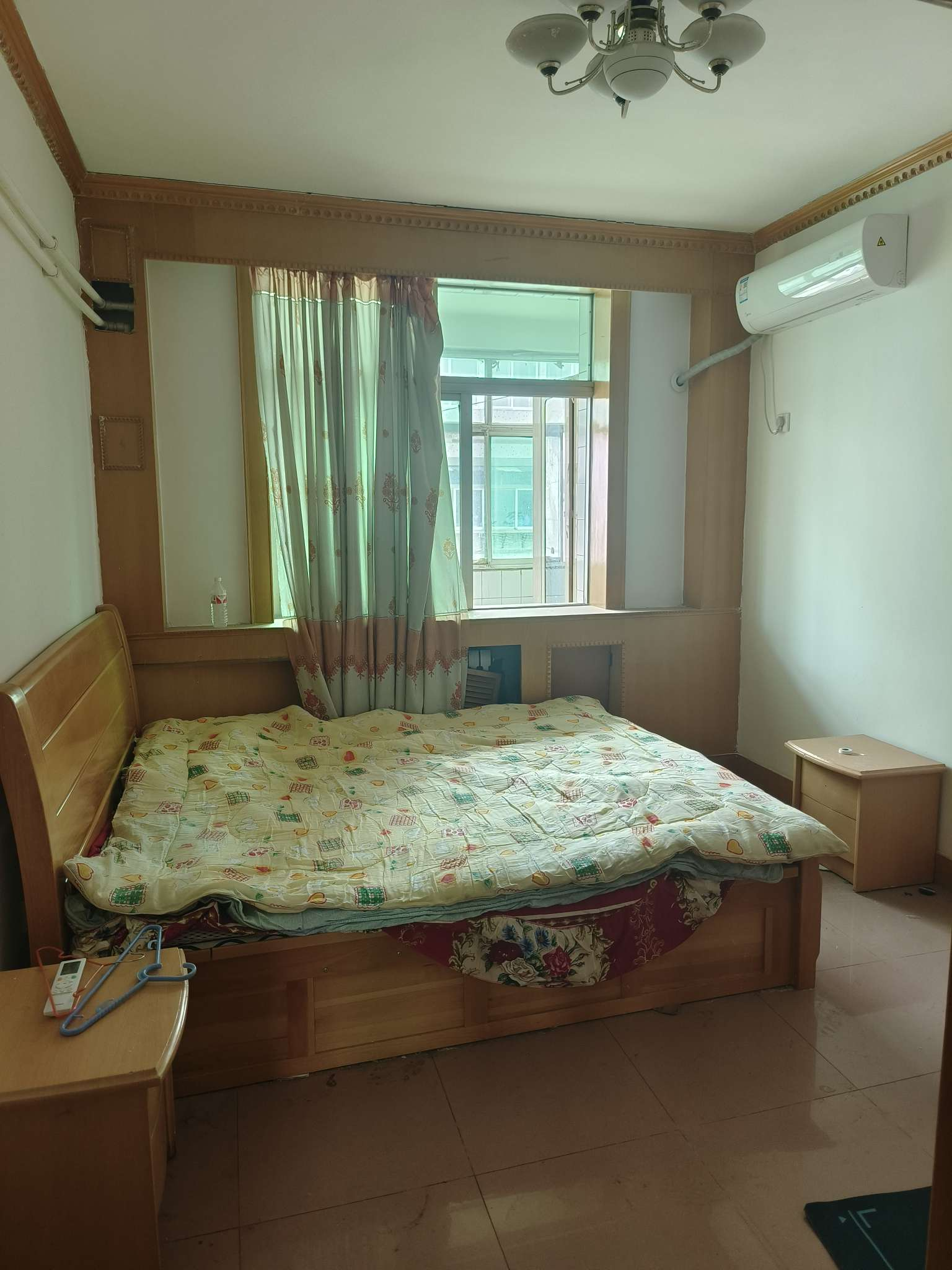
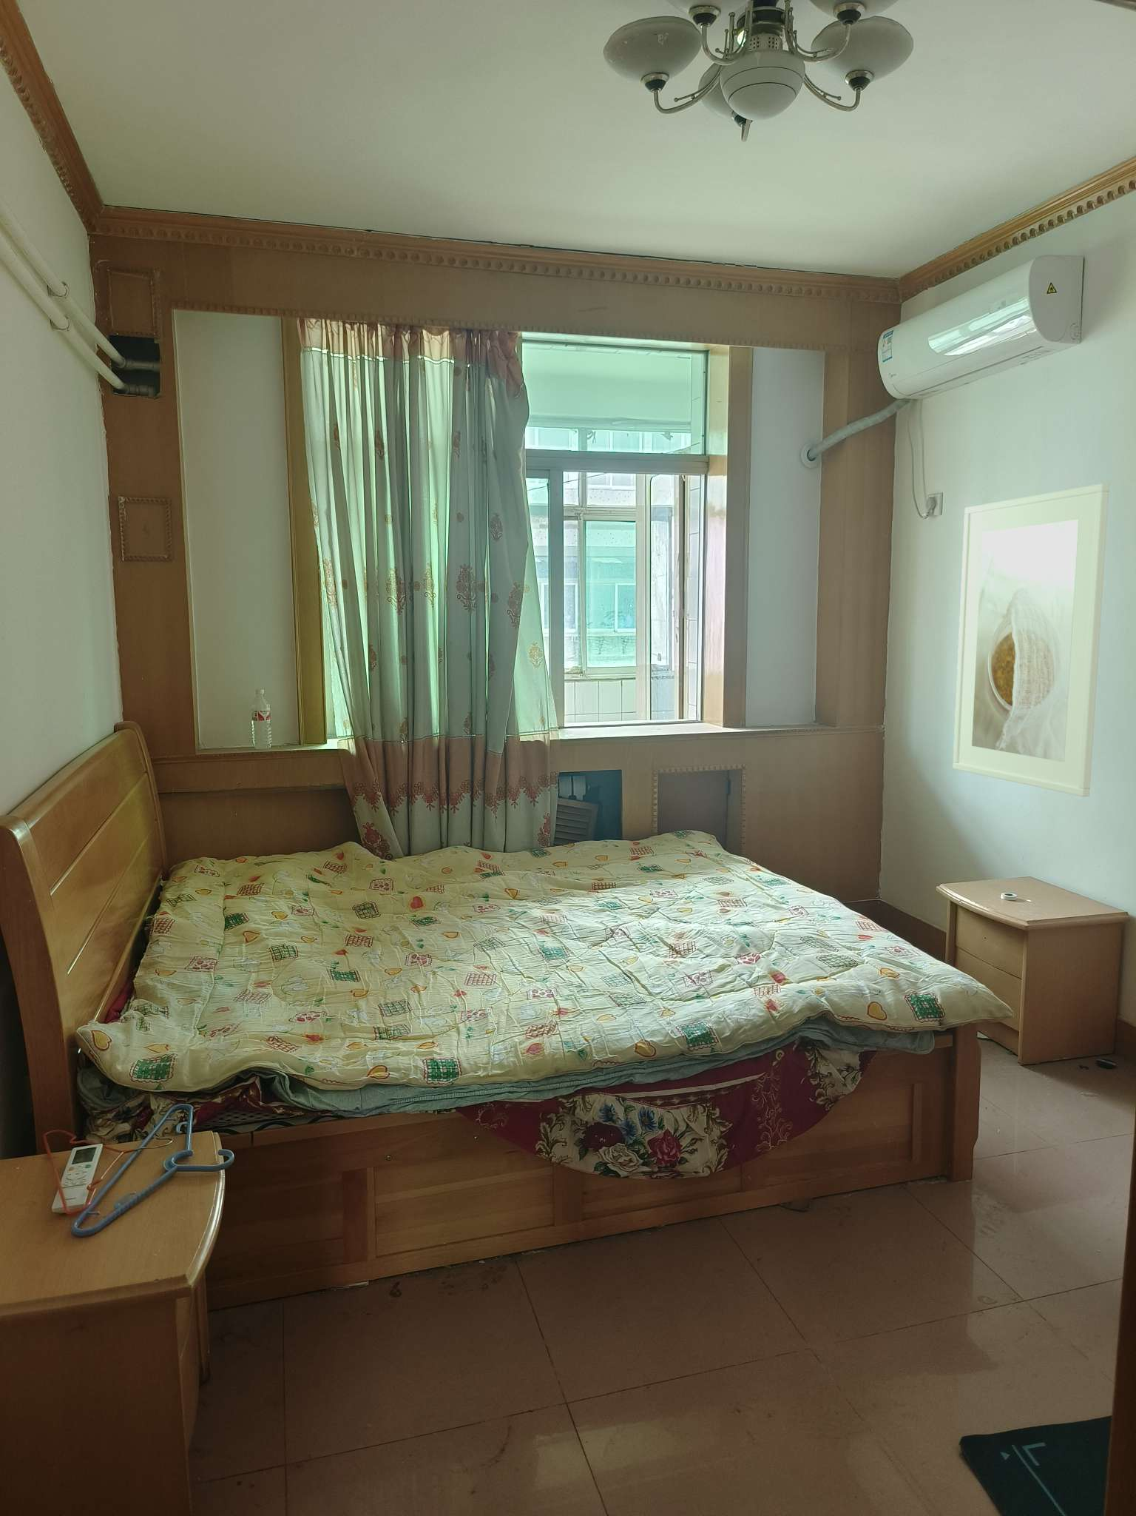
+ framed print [952,482,1110,797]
